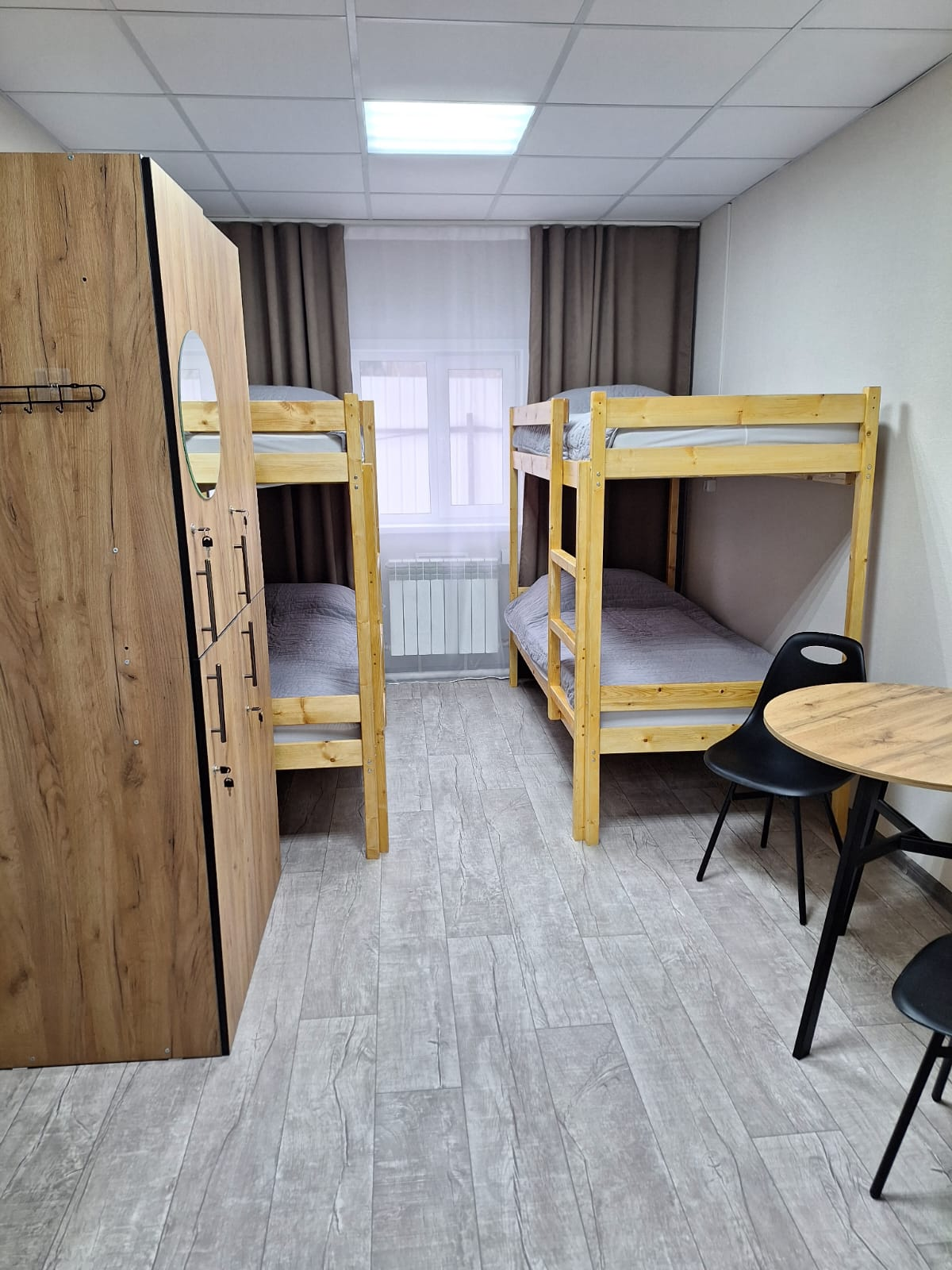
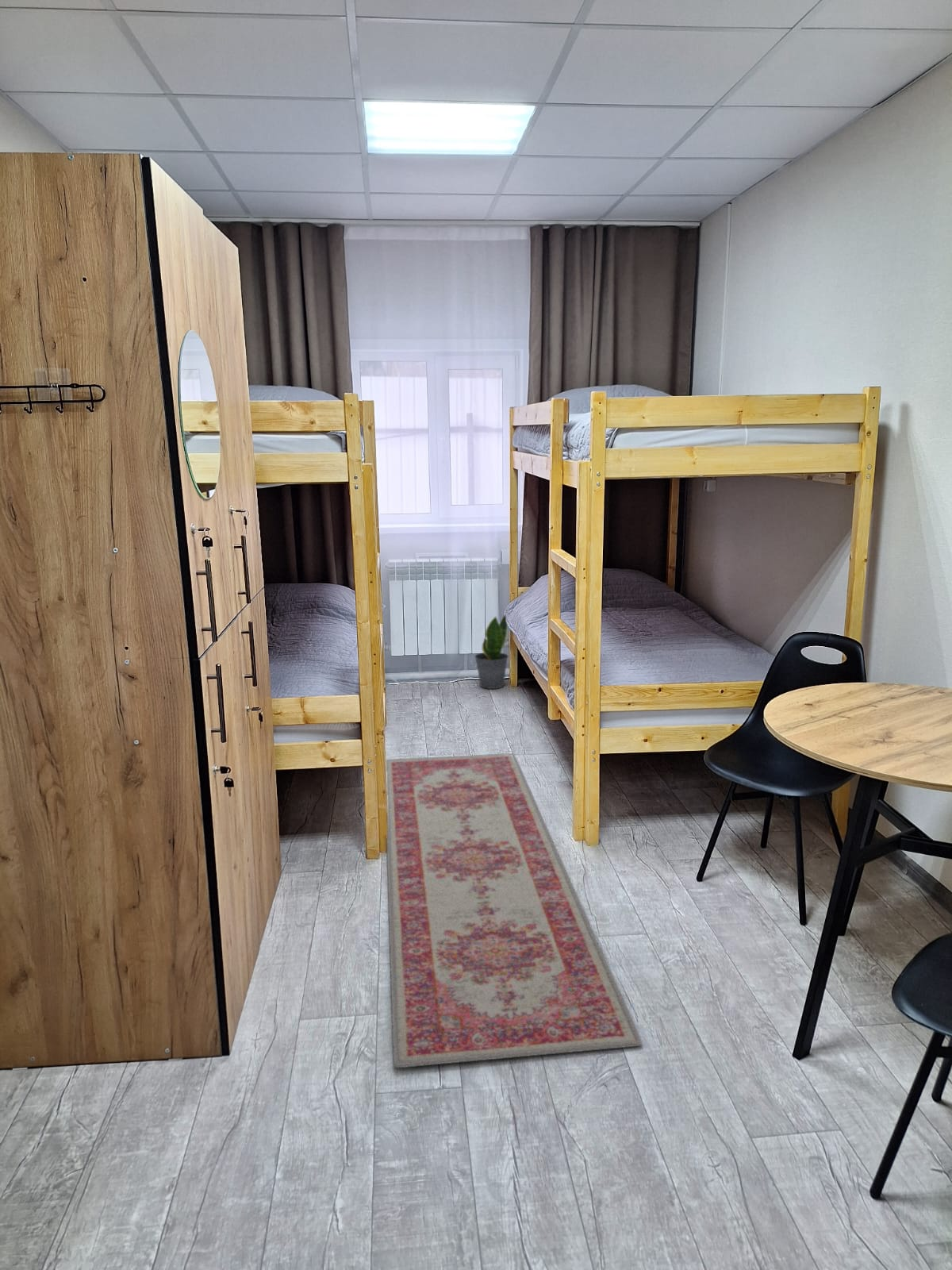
+ potted plant [474,613,509,690]
+ rug [386,752,643,1068]
